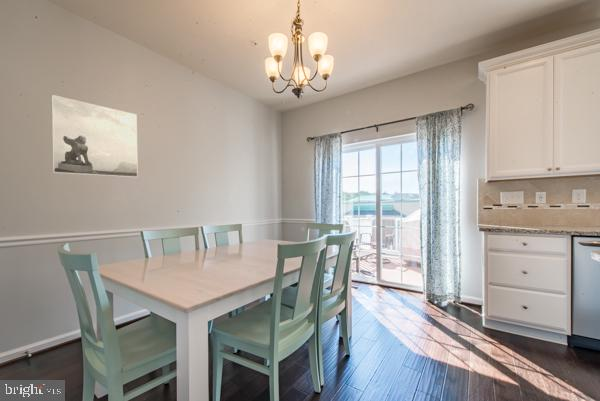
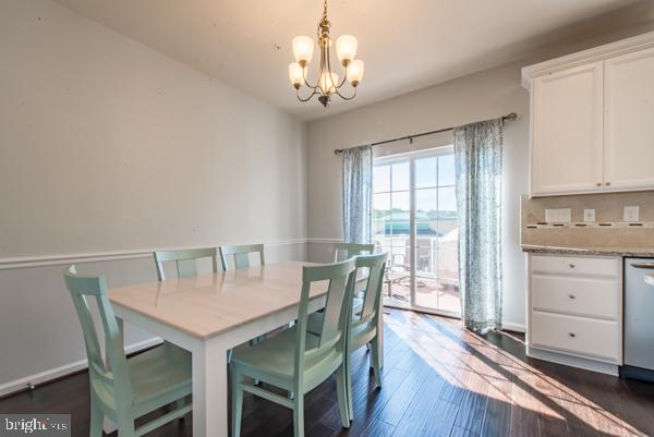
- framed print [50,94,139,178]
